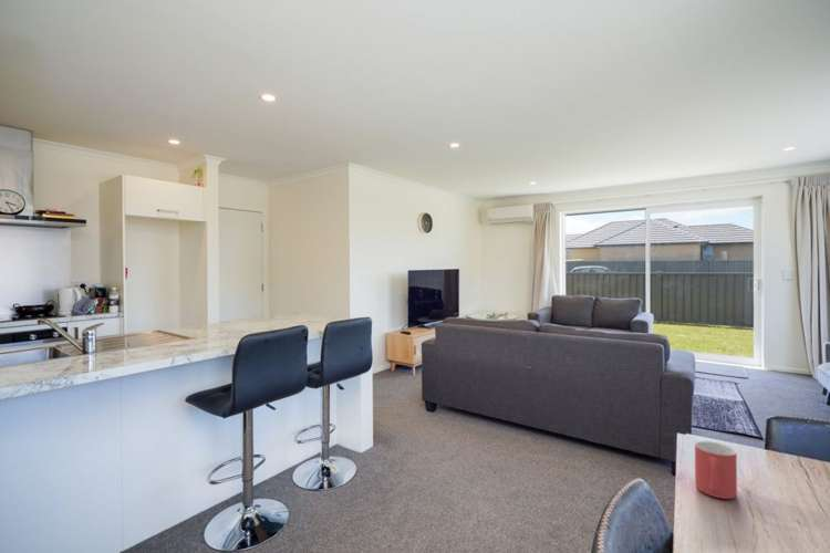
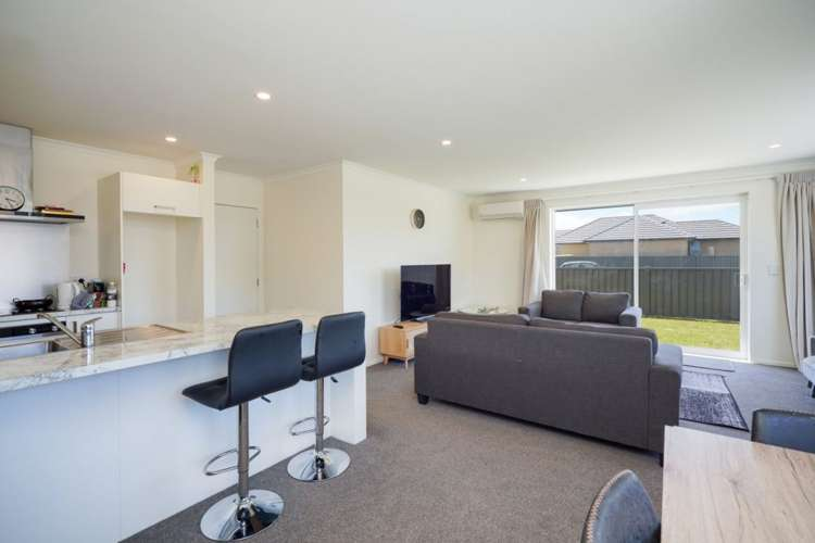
- mug [694,440,738,500]
